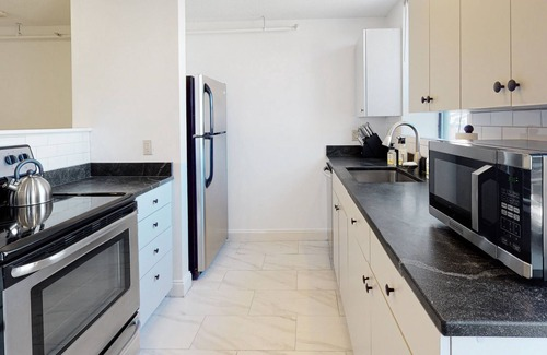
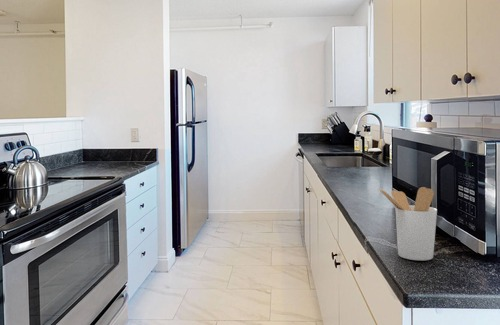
+ utensil holder [378,186,438,261]
